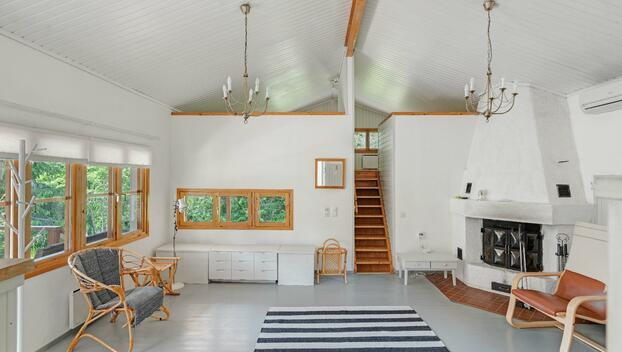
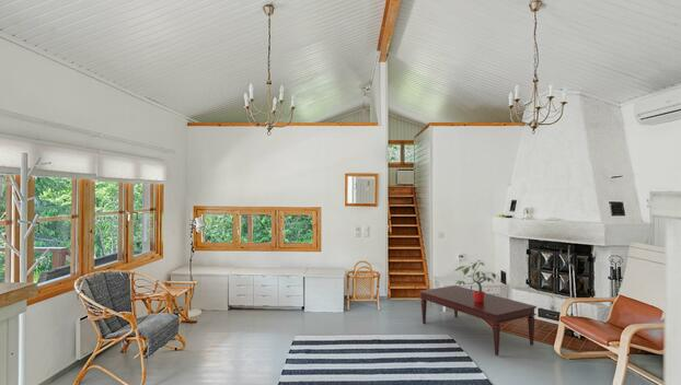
+ coffee table [418,284,538,357]
+ potted plant [453,259,500,302]
